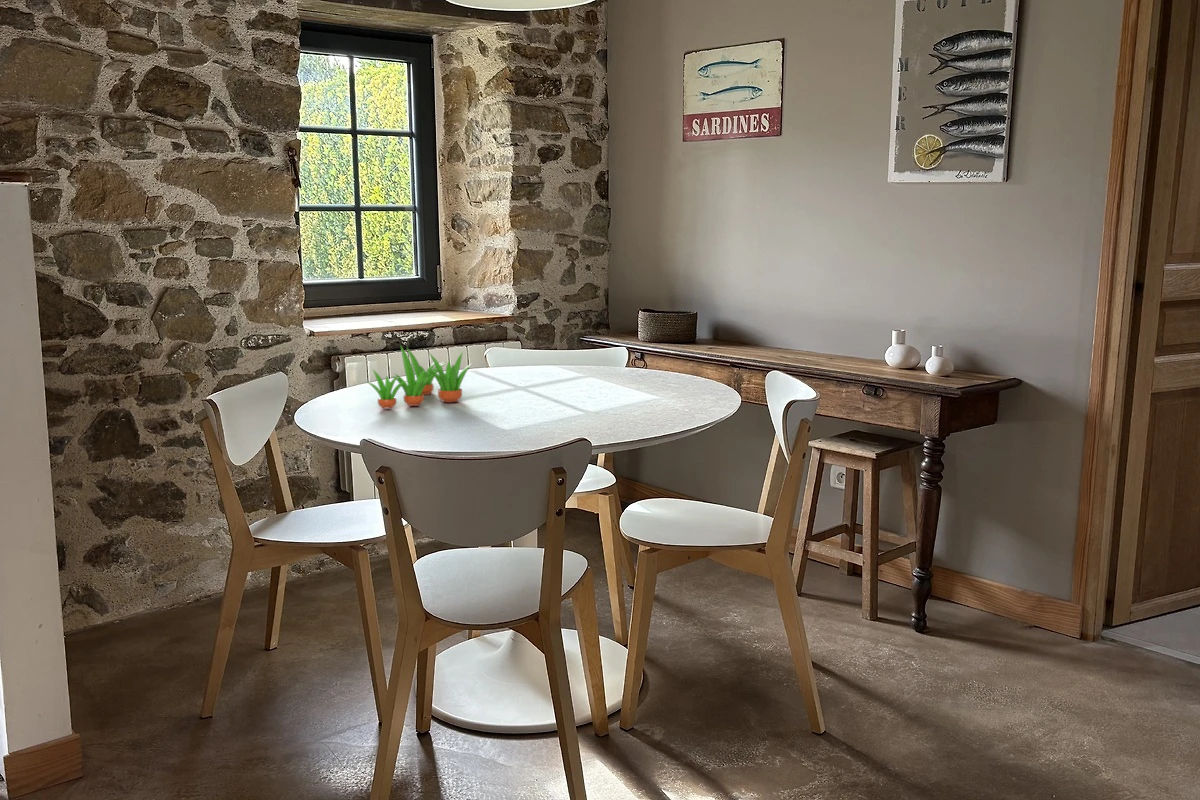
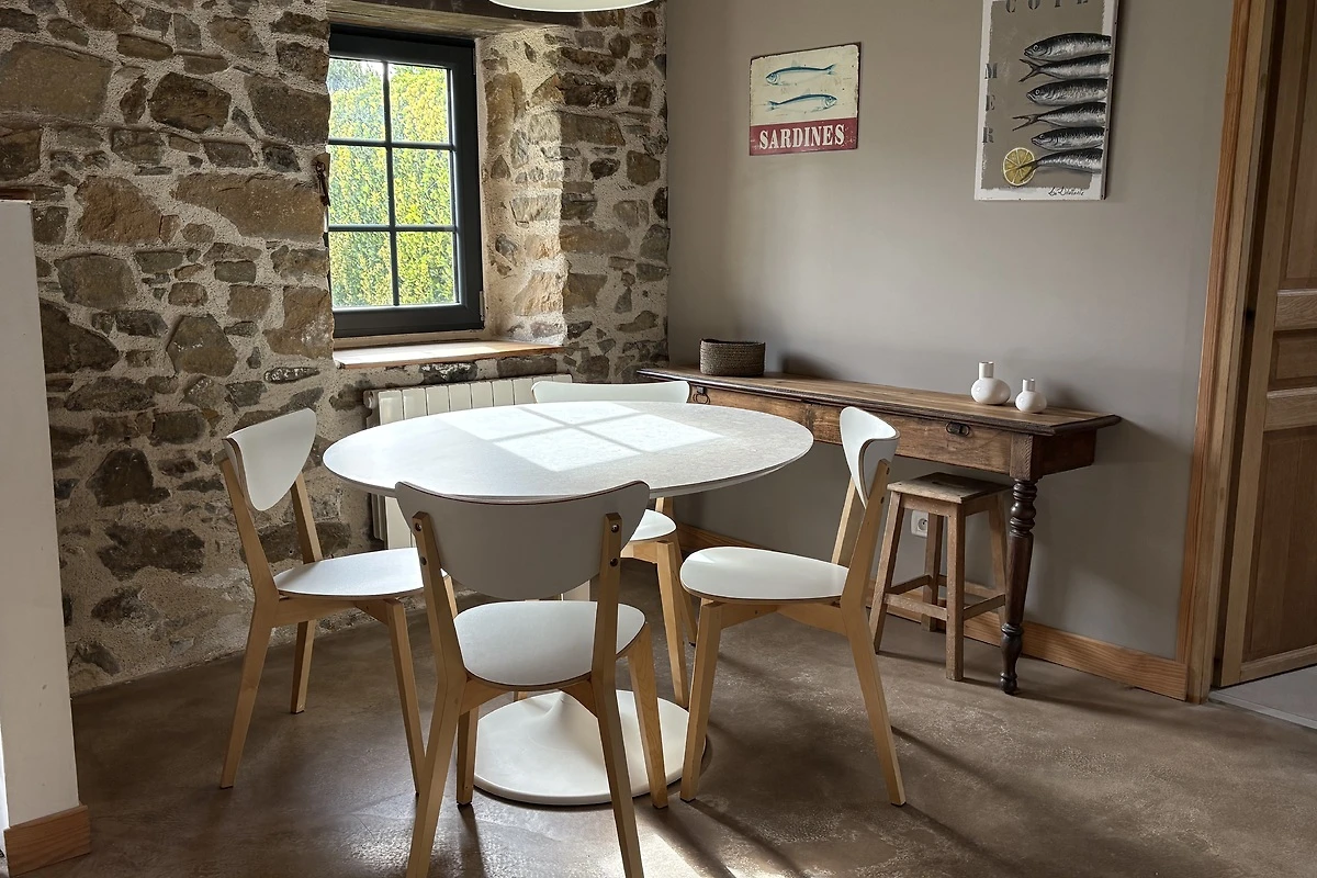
- succulent plant [366,344,473,409]
